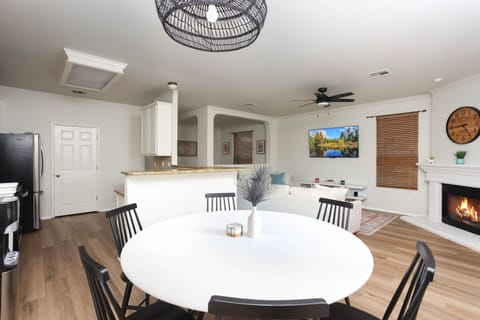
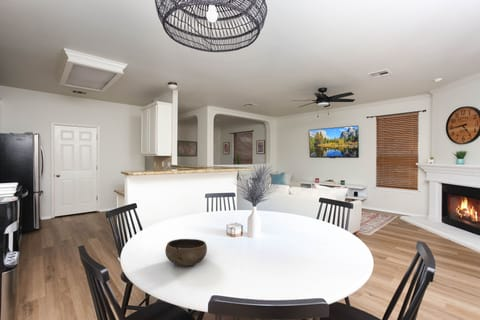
+ bowl [164,238,208,267]
